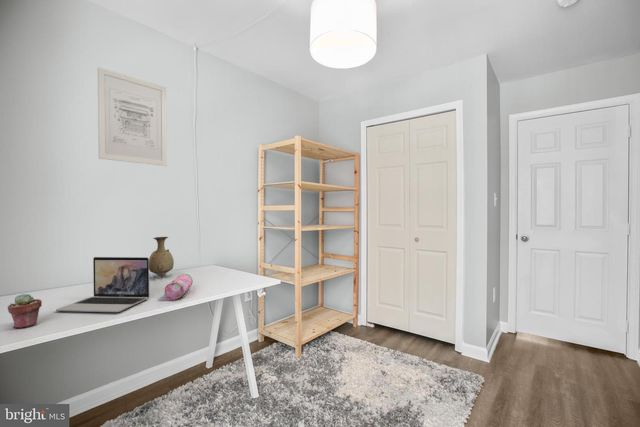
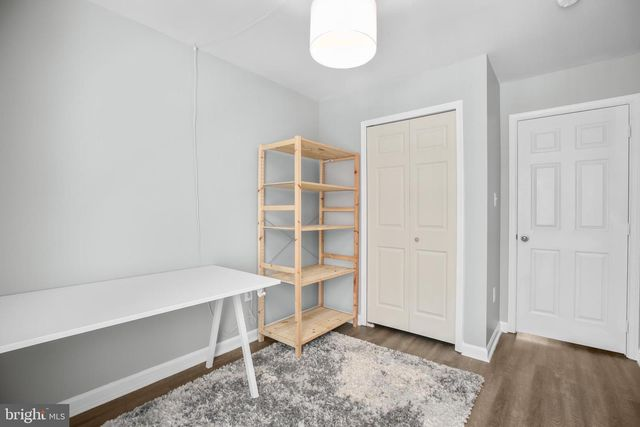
- pencil case [164,273,194,301]
- laptop [55,256,150,313]
- potted succulent [7,293,43,329]
- wall art [97,66,168,167]
- vase [149,236,175,278]
